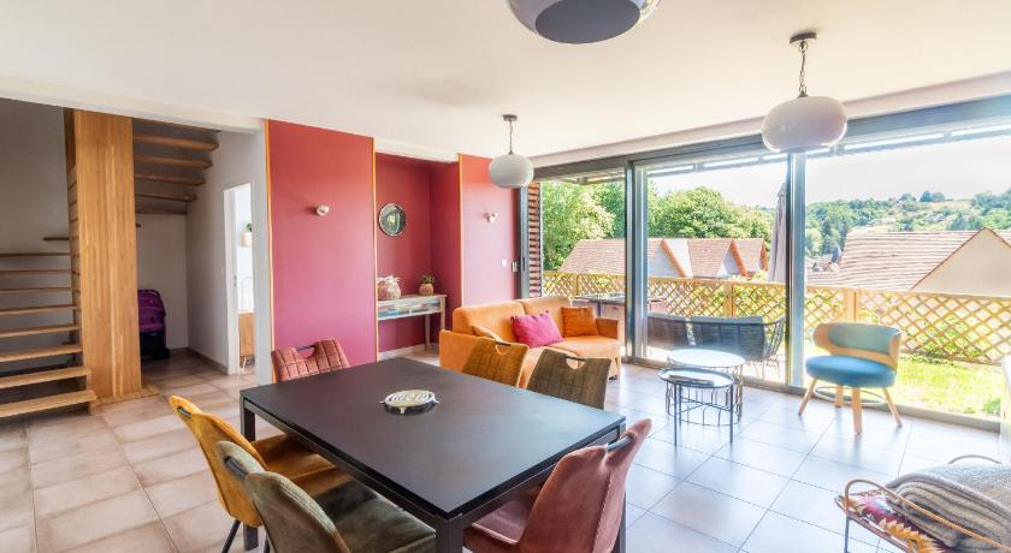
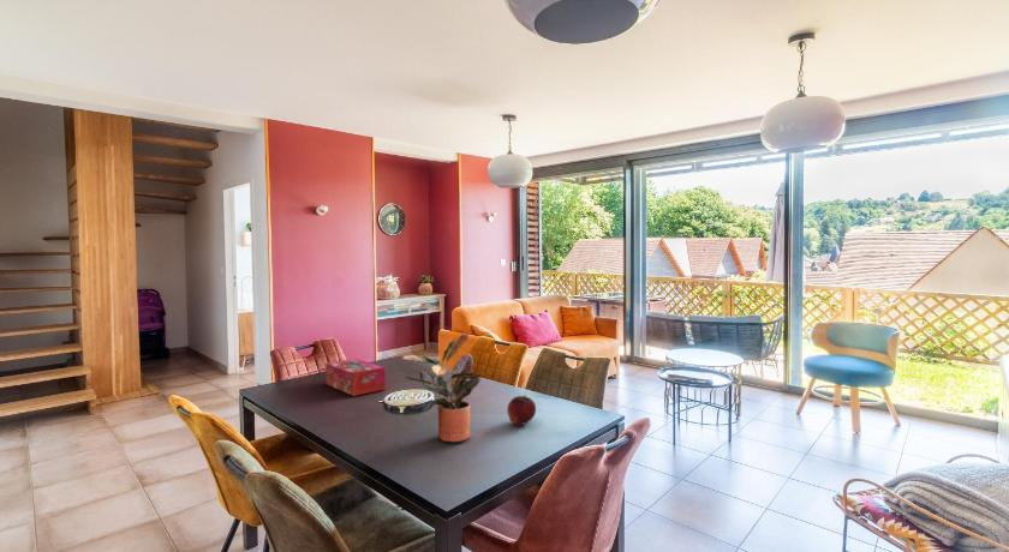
+ potted plant [400,330,483,443]
+ fruit [506,395,537,427]
+ tissue box [324,358,387,397]
